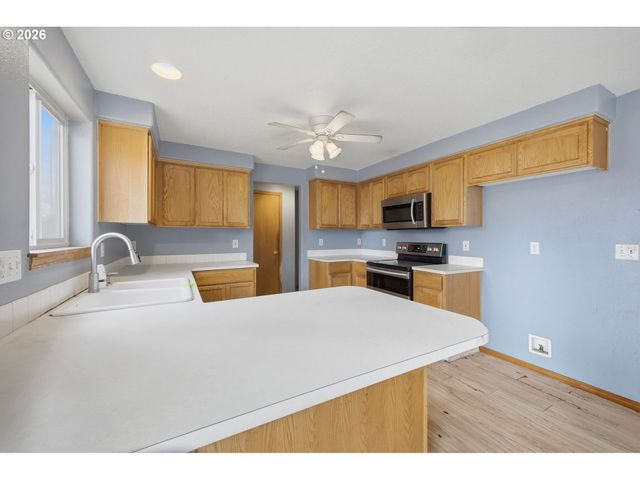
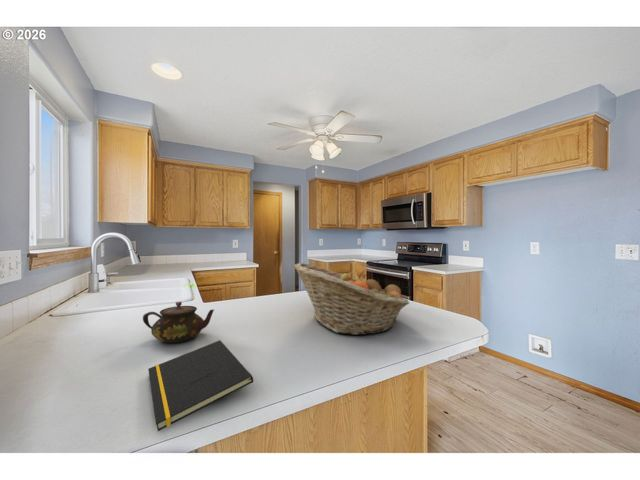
+ teapot [142,301,215,344]
+ fruit basket [293,262,410,336]
+ notepad [147,339,254,432]
